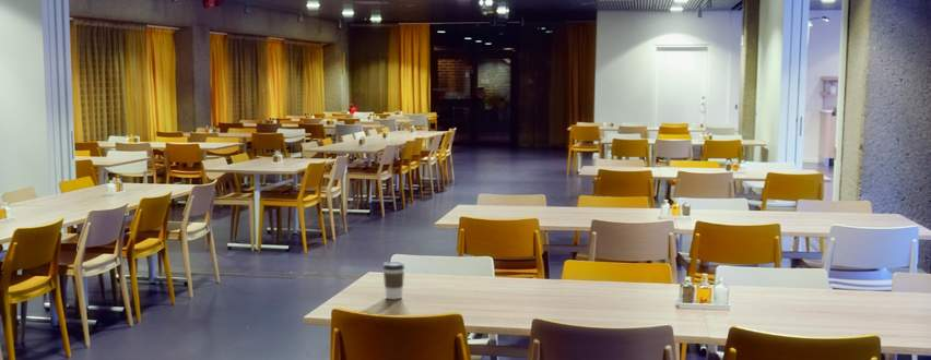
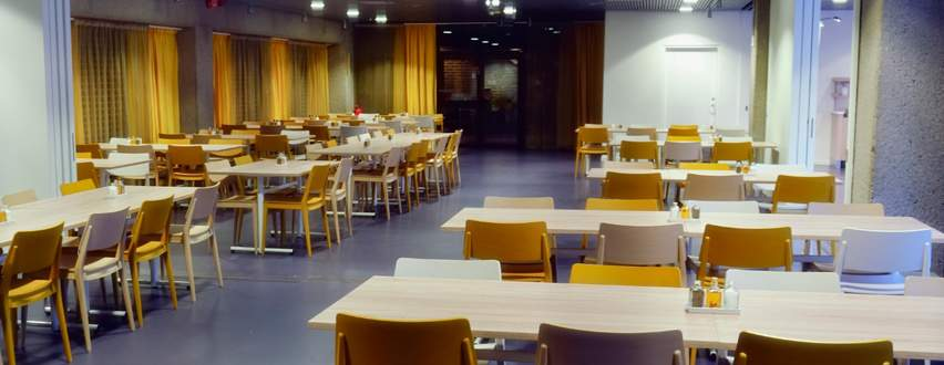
- coffee cup [381,261,405,300]
